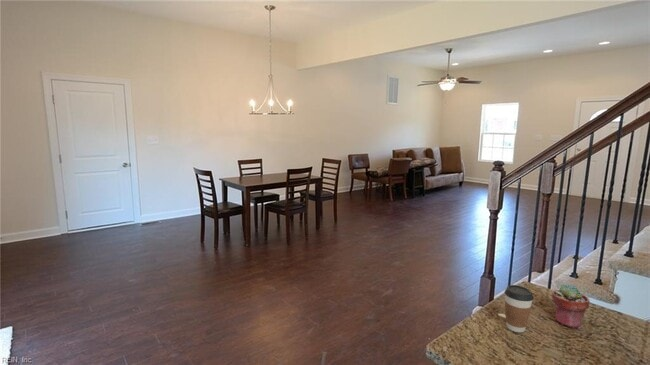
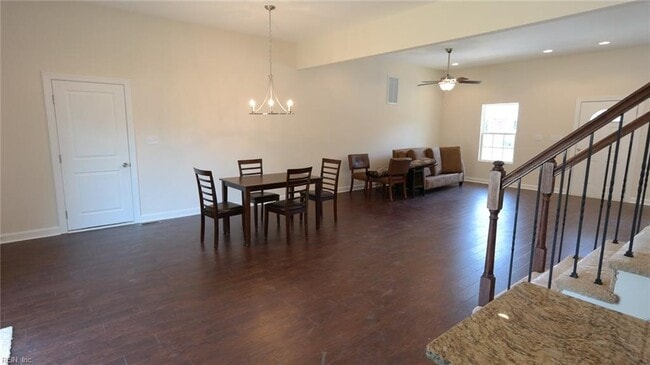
- potted succulent [551,283,591,329]
- coffee cup [503,284,534,333]
